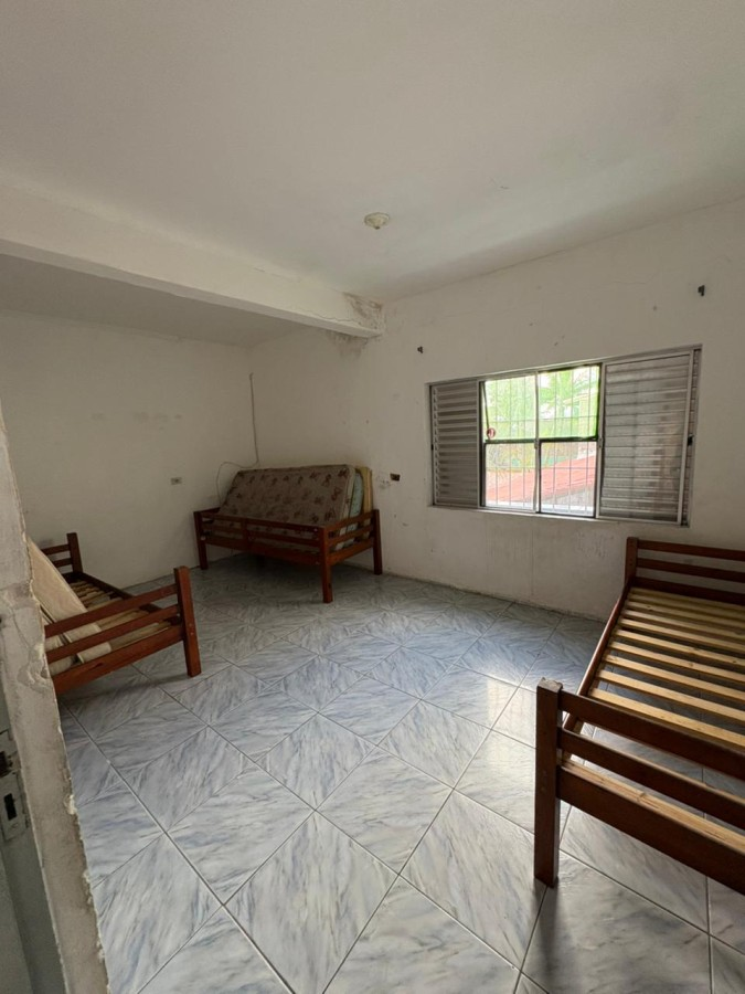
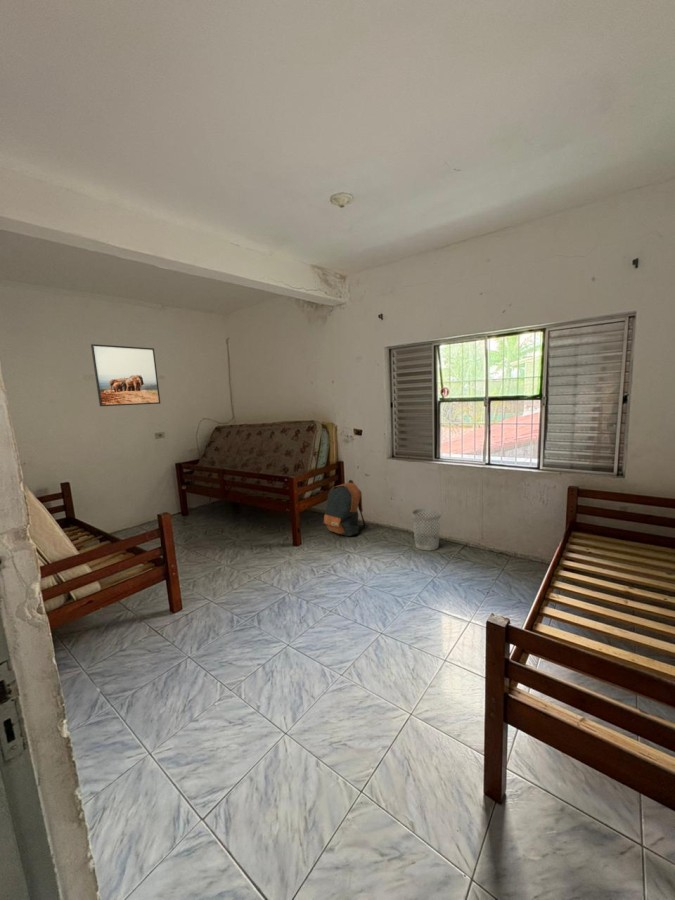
+ backpack [323,479,370,537]
+ wastebasket [411,508,442,551]
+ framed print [90,343,161,407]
